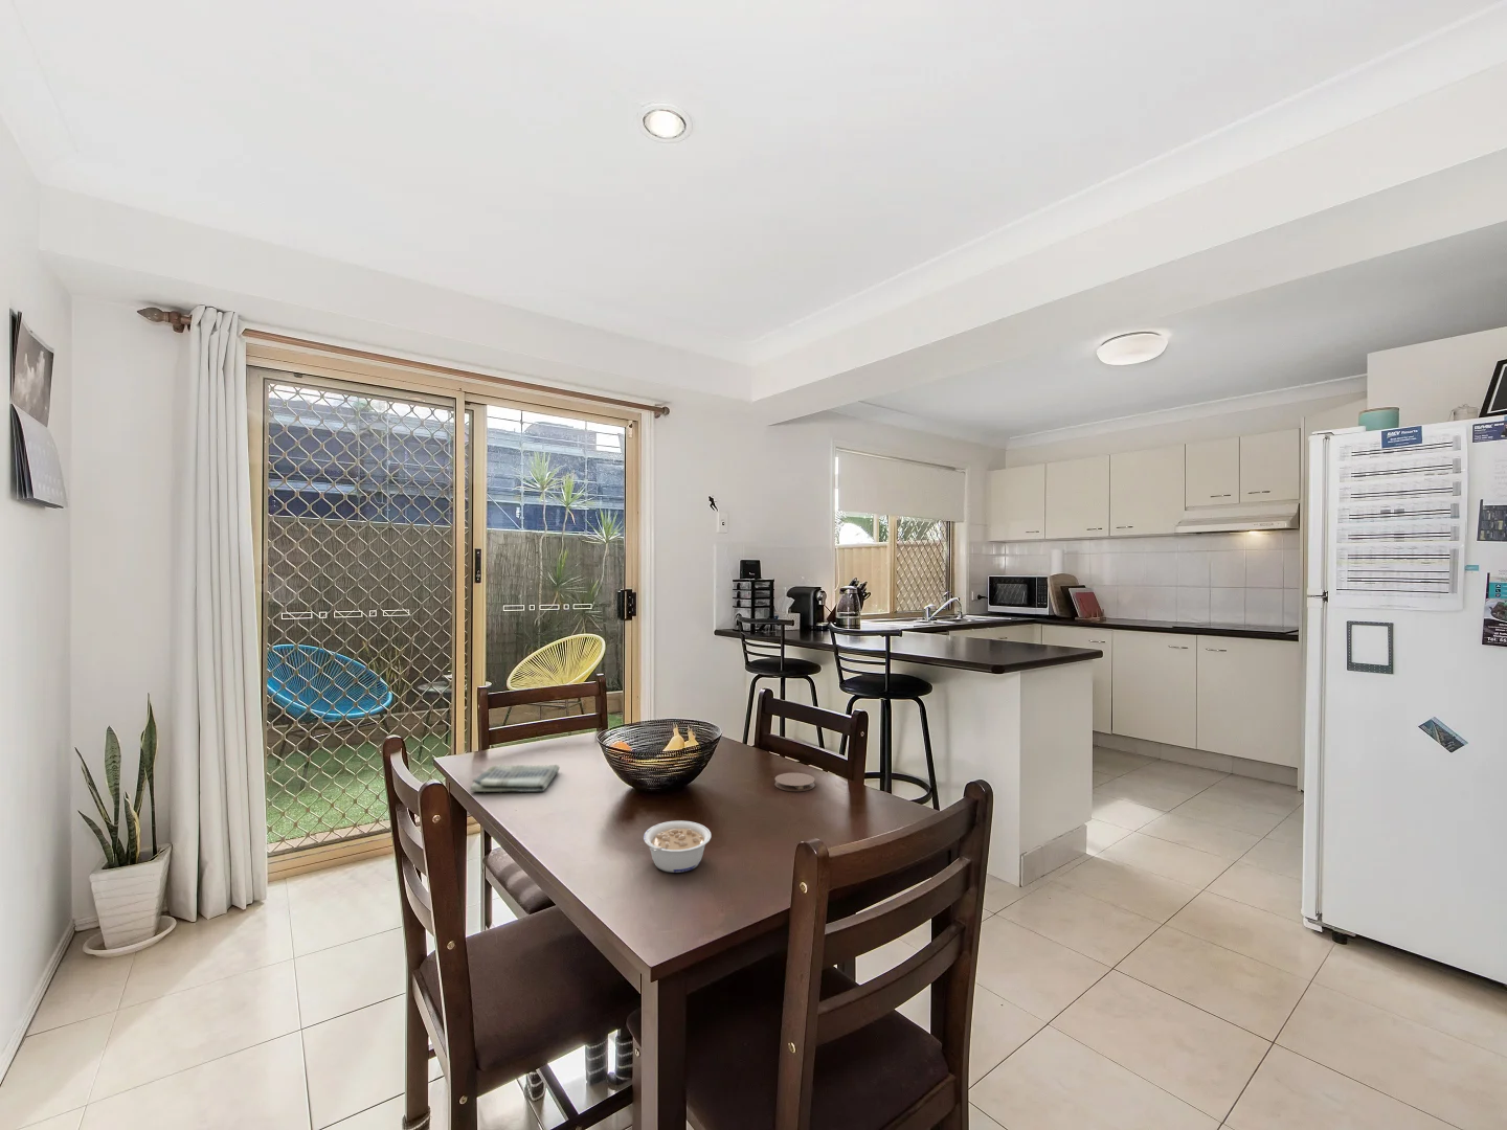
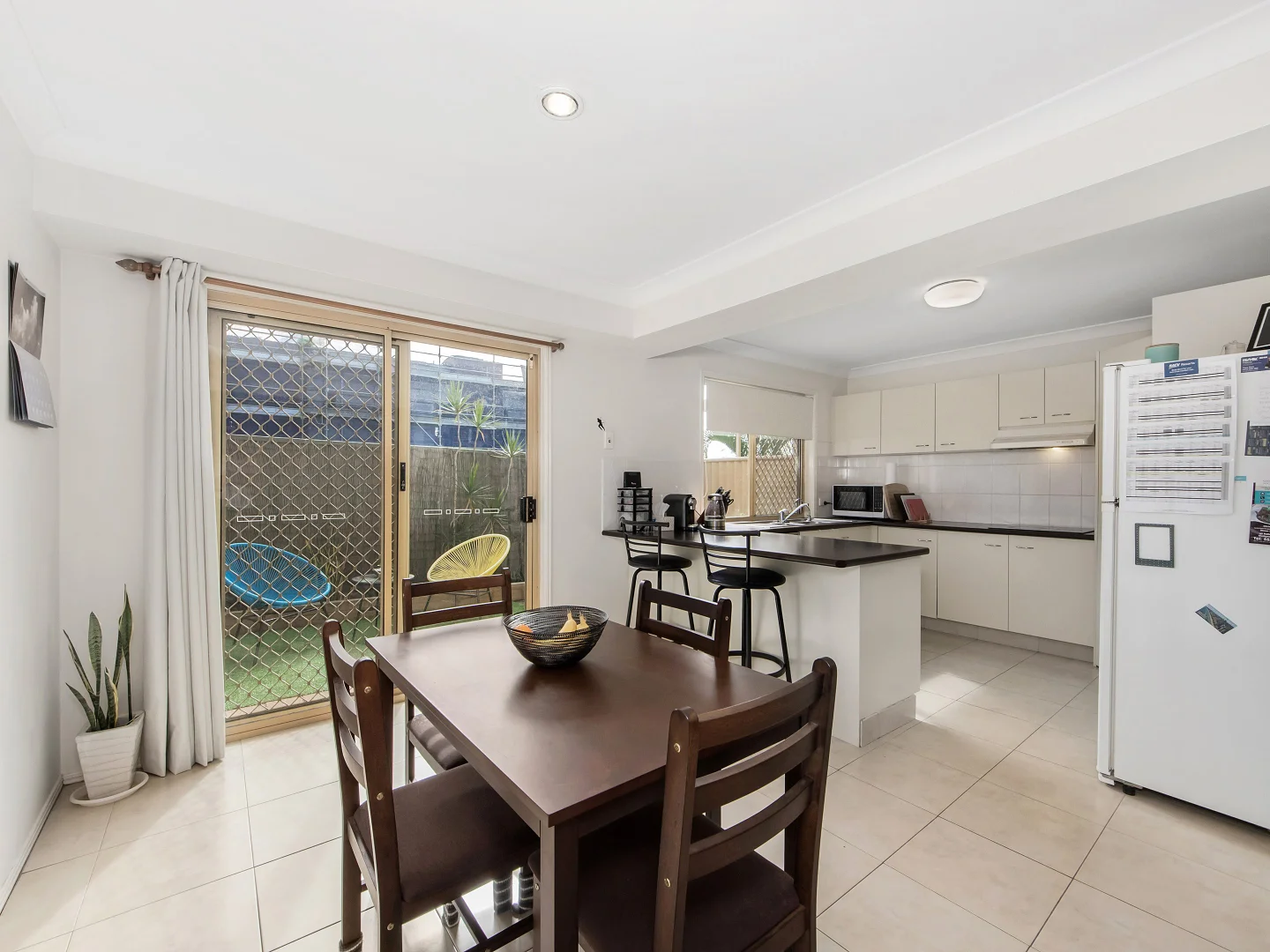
- dish towel [469,763,561,793]
- coaster [775,773,816,792]
- legume [643,820,712,874]
